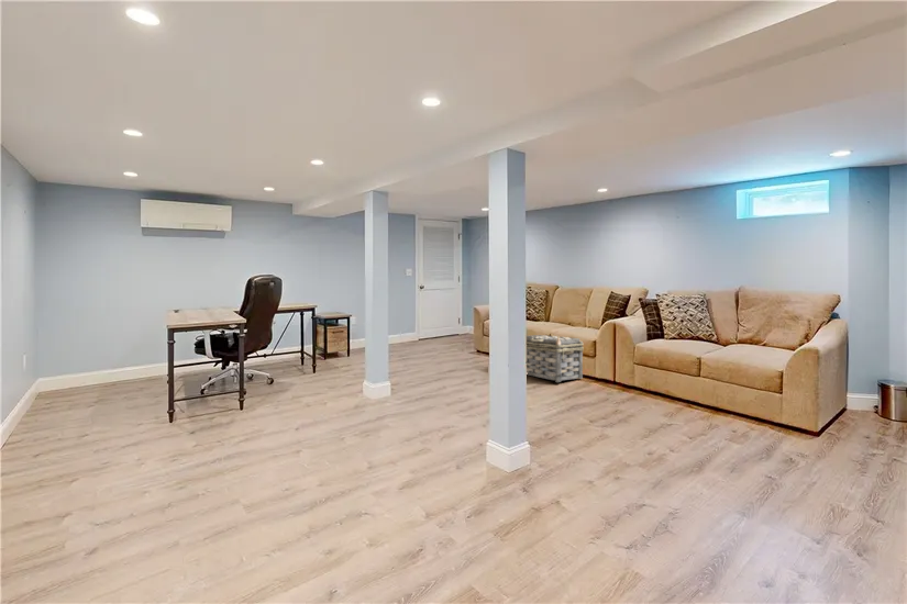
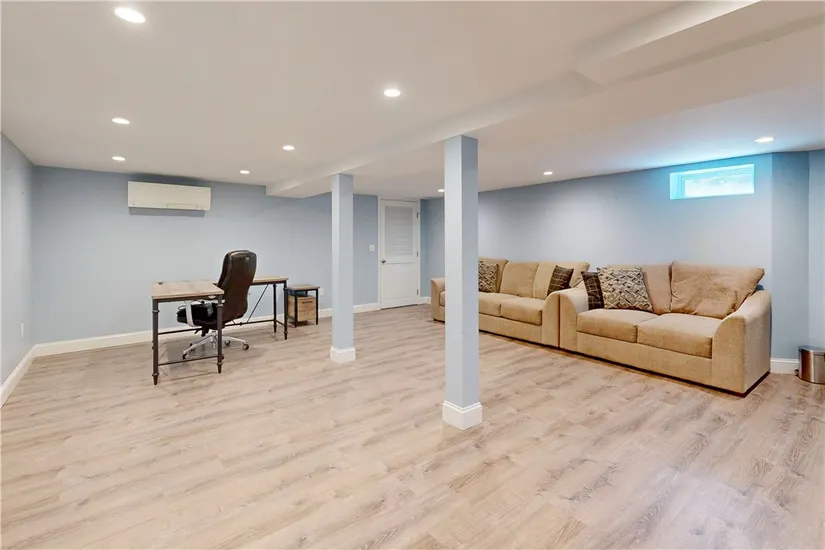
- basket [526,334,585,383]
